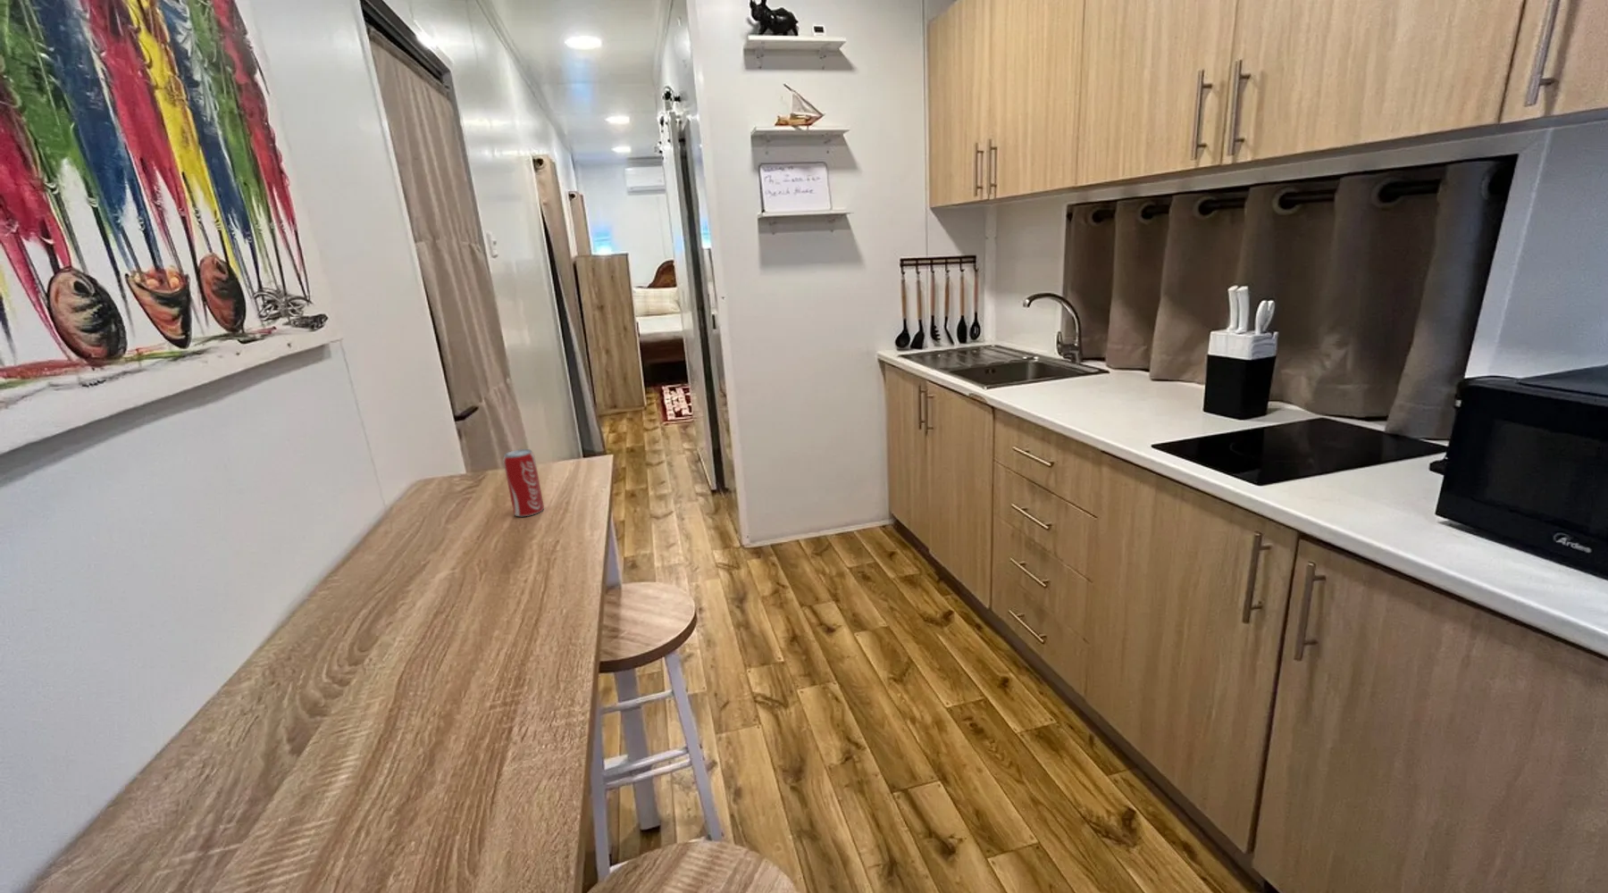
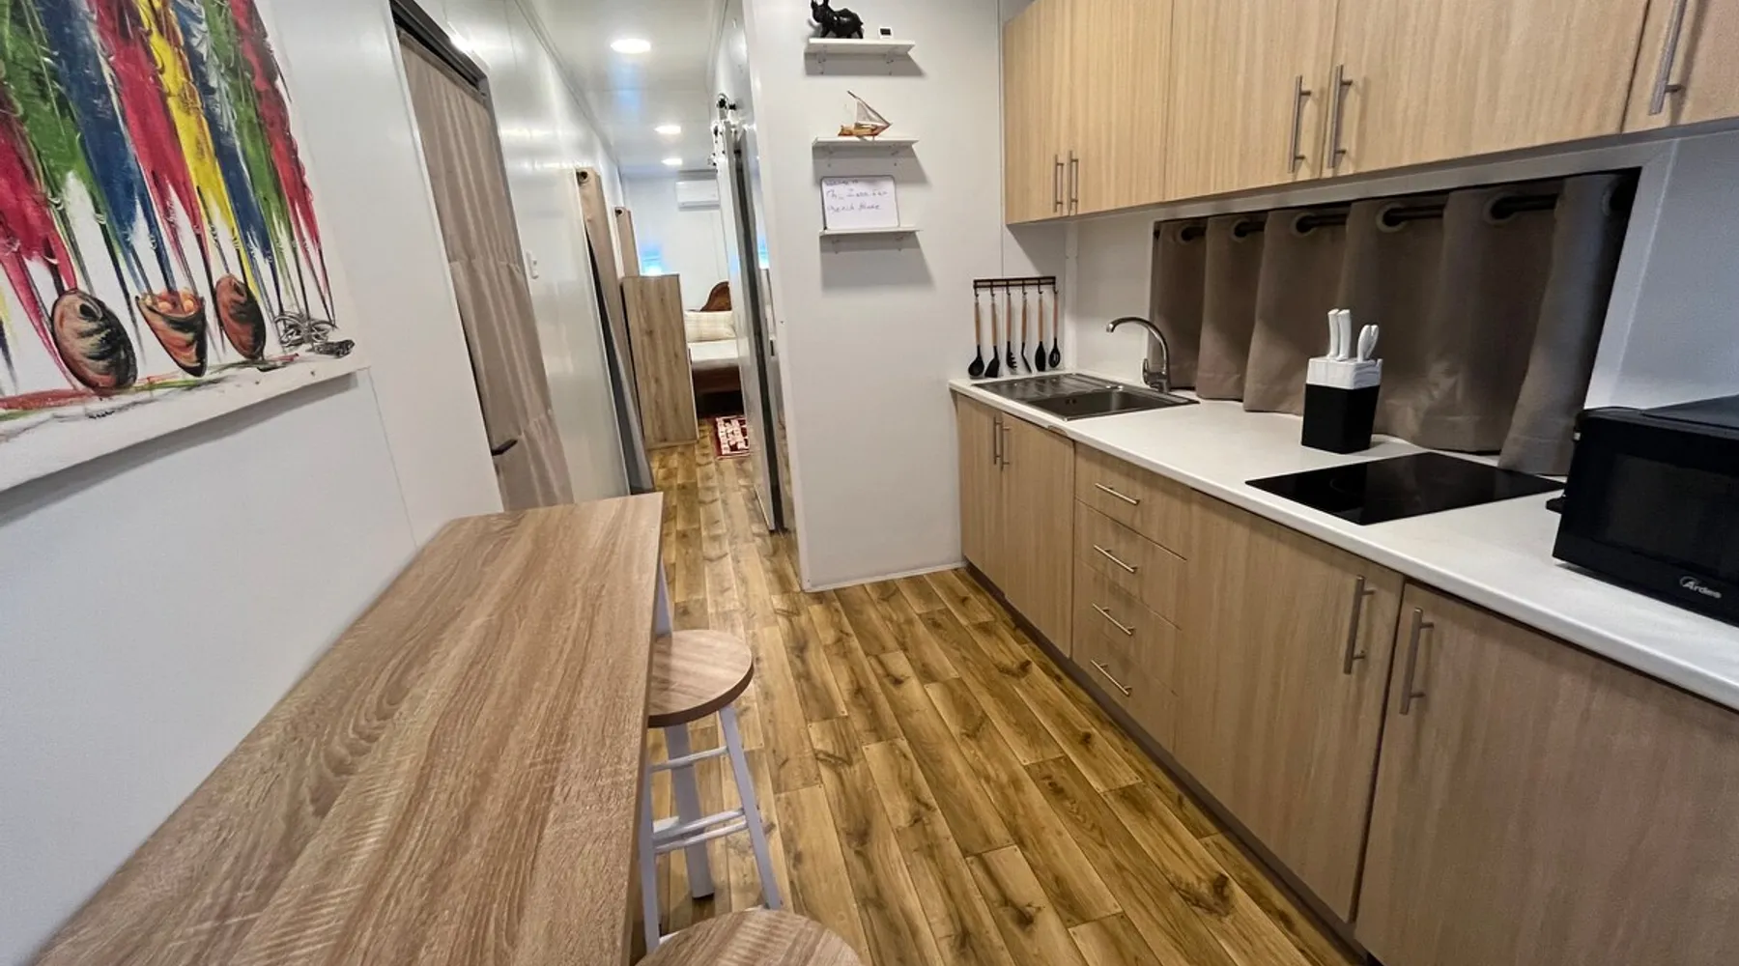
- beverage can [502,449,544,517]
